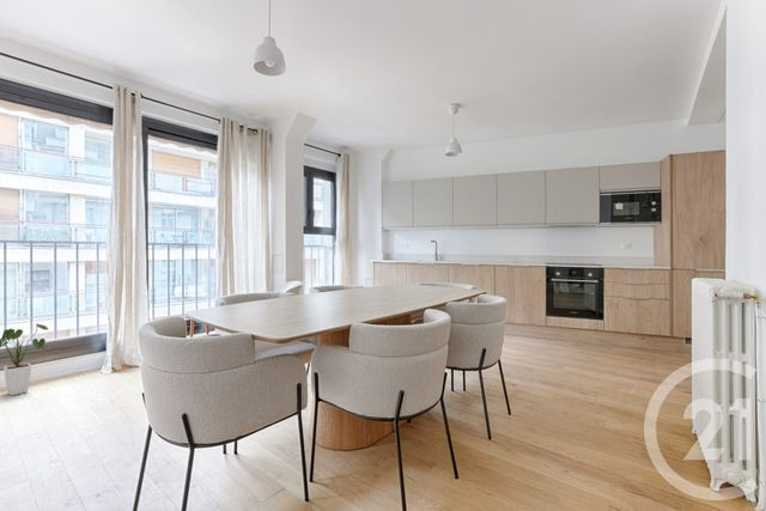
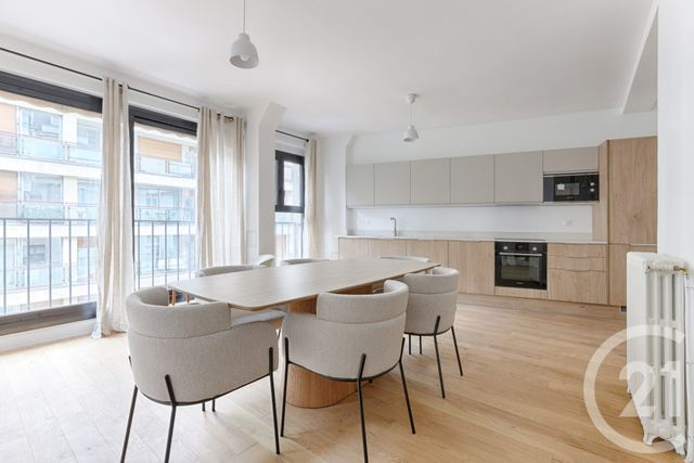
- house plant [0,322,50,396]
